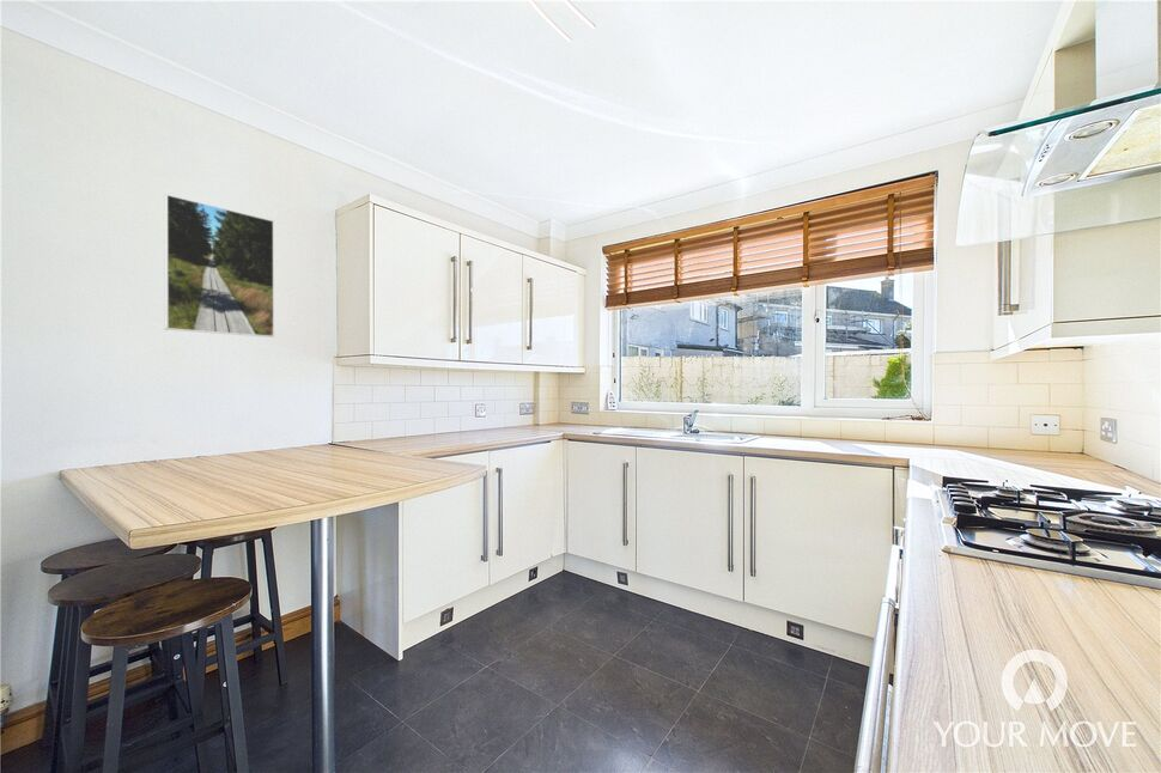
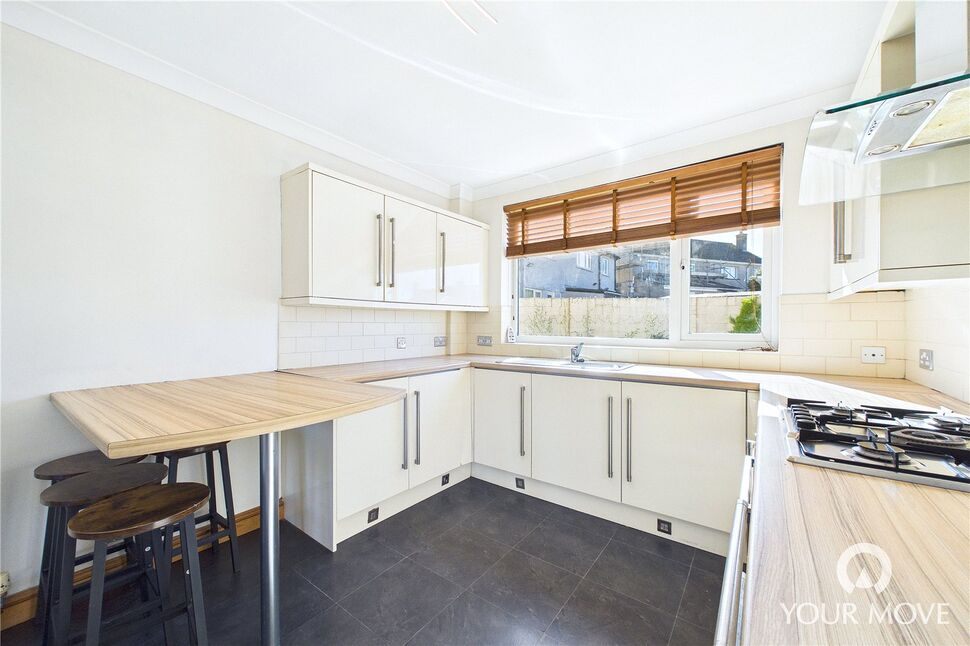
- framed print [163,193,275,339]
